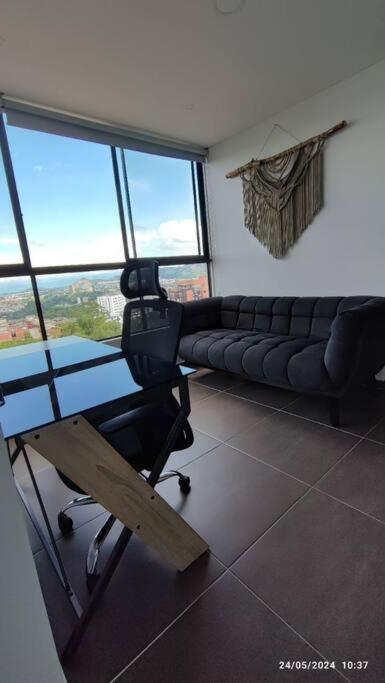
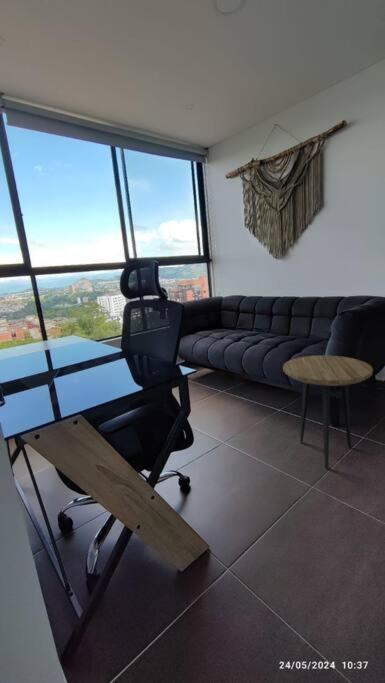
+ side table [282,354,374,470]
